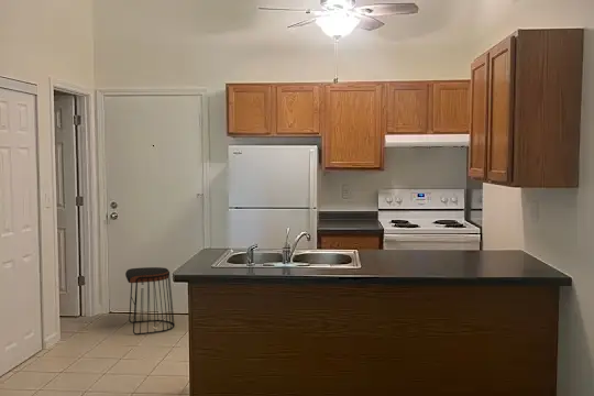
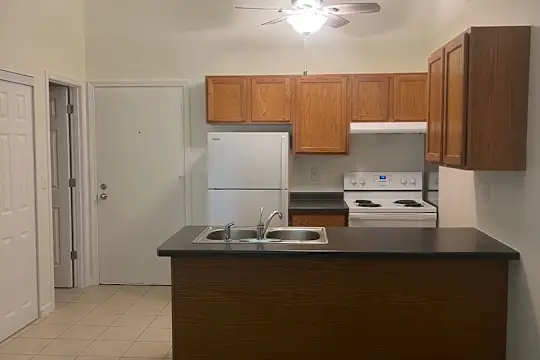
- stool [124,266,176,336]
